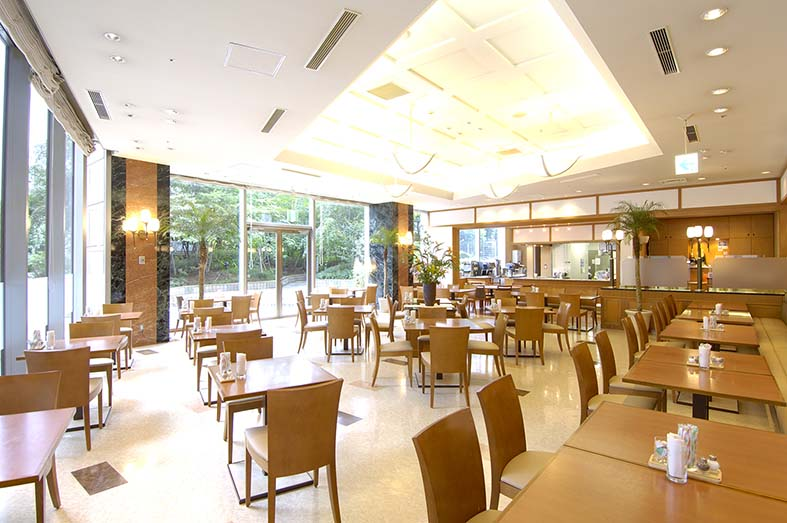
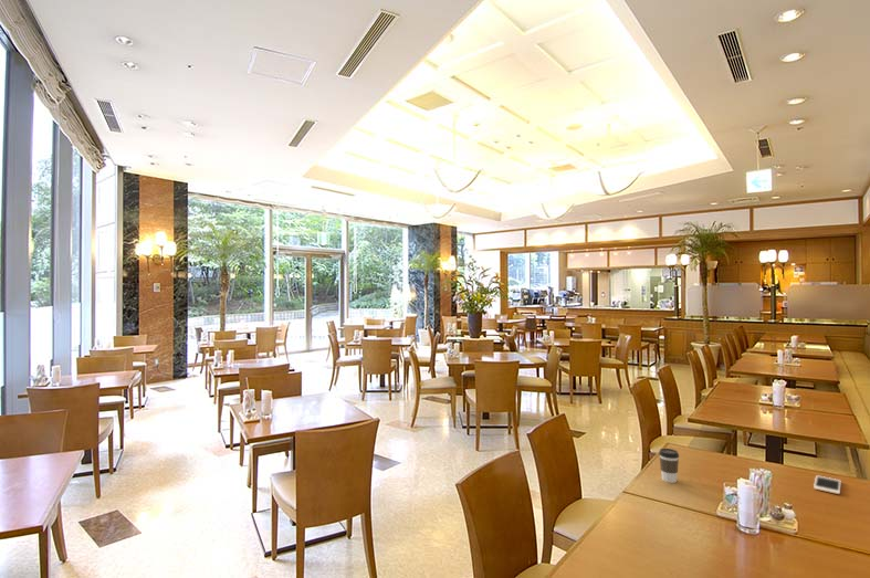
+ coffee cup [658,448,680,484]
+ cell phone [813,474,841,495]
